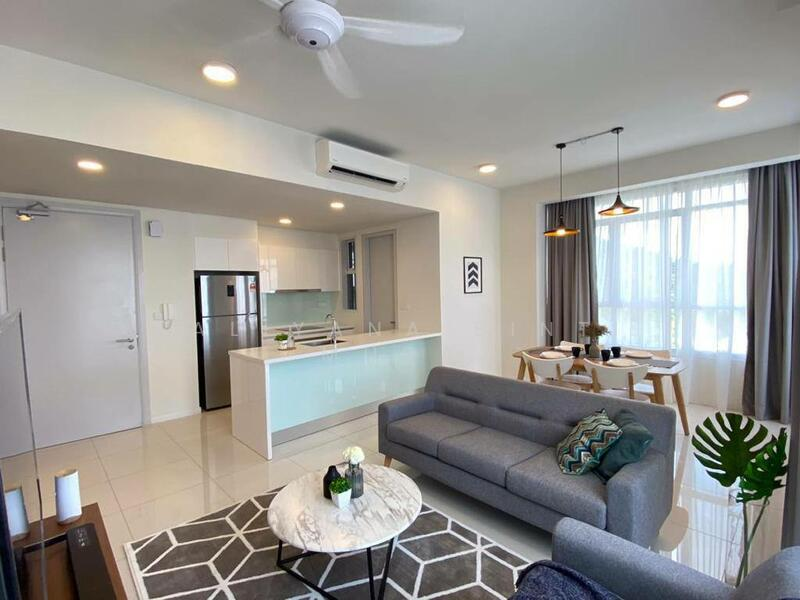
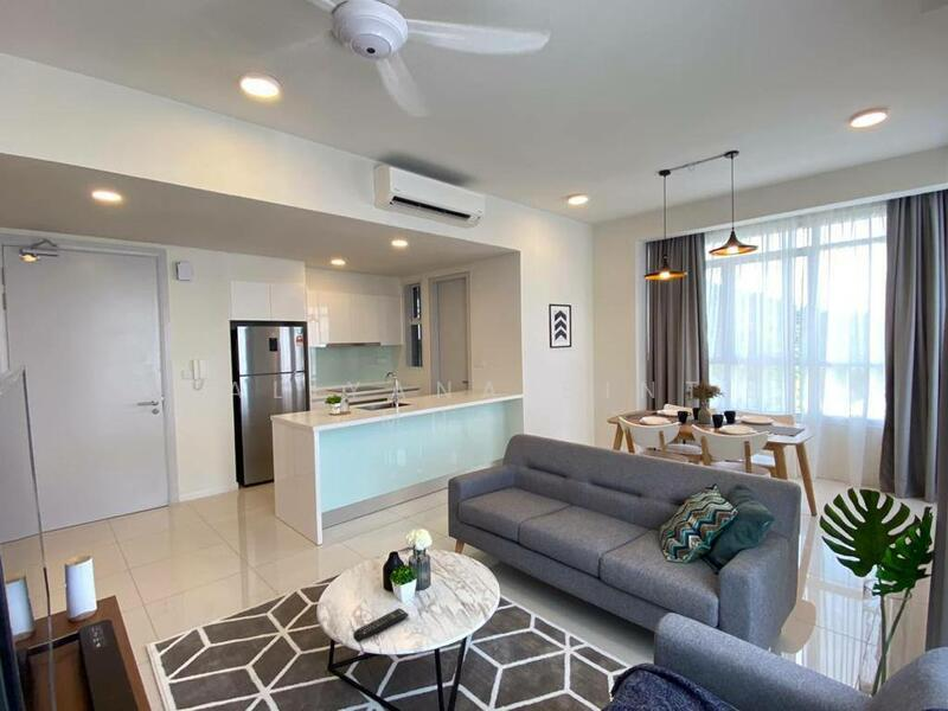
+ remote control [352,607,410,643]
